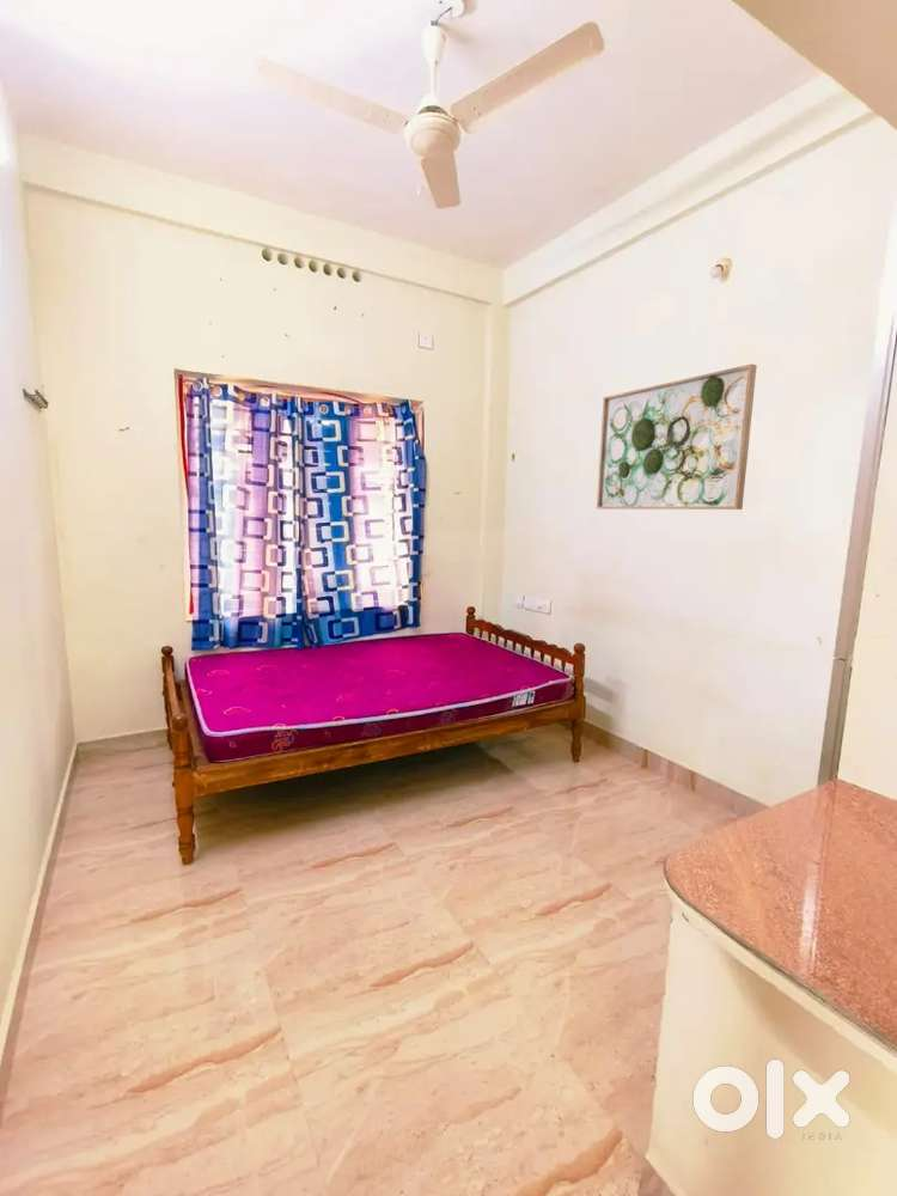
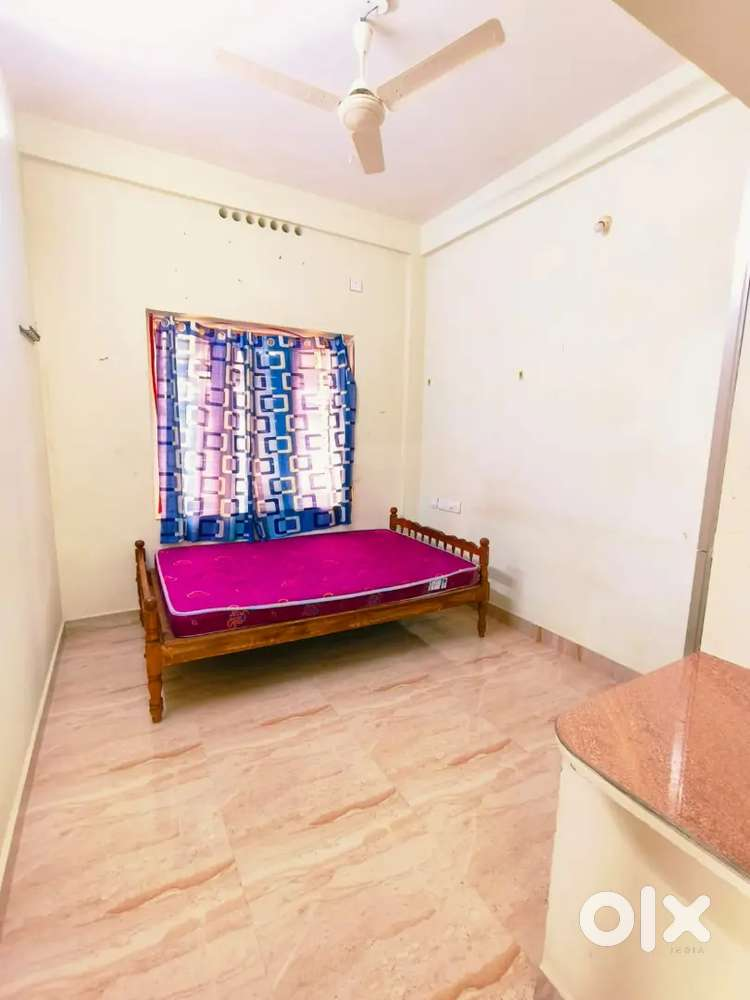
- wall art [596,362,758,511]
